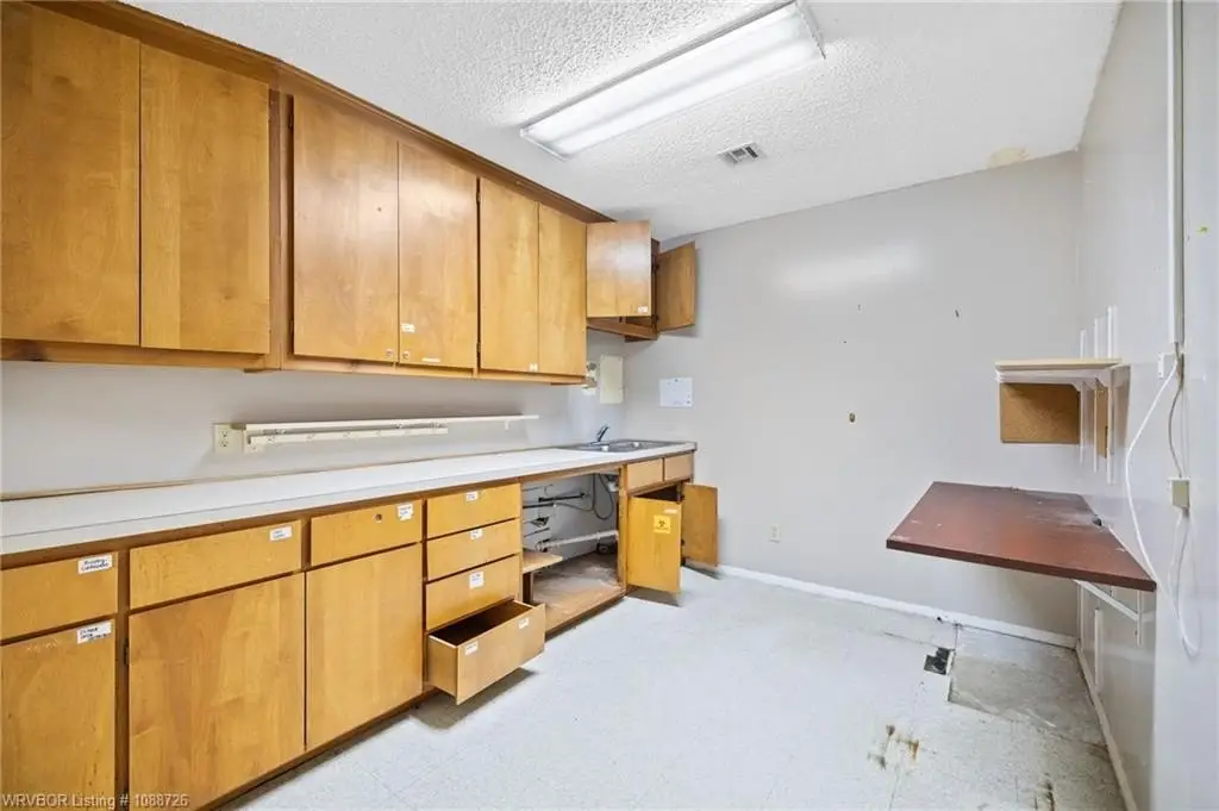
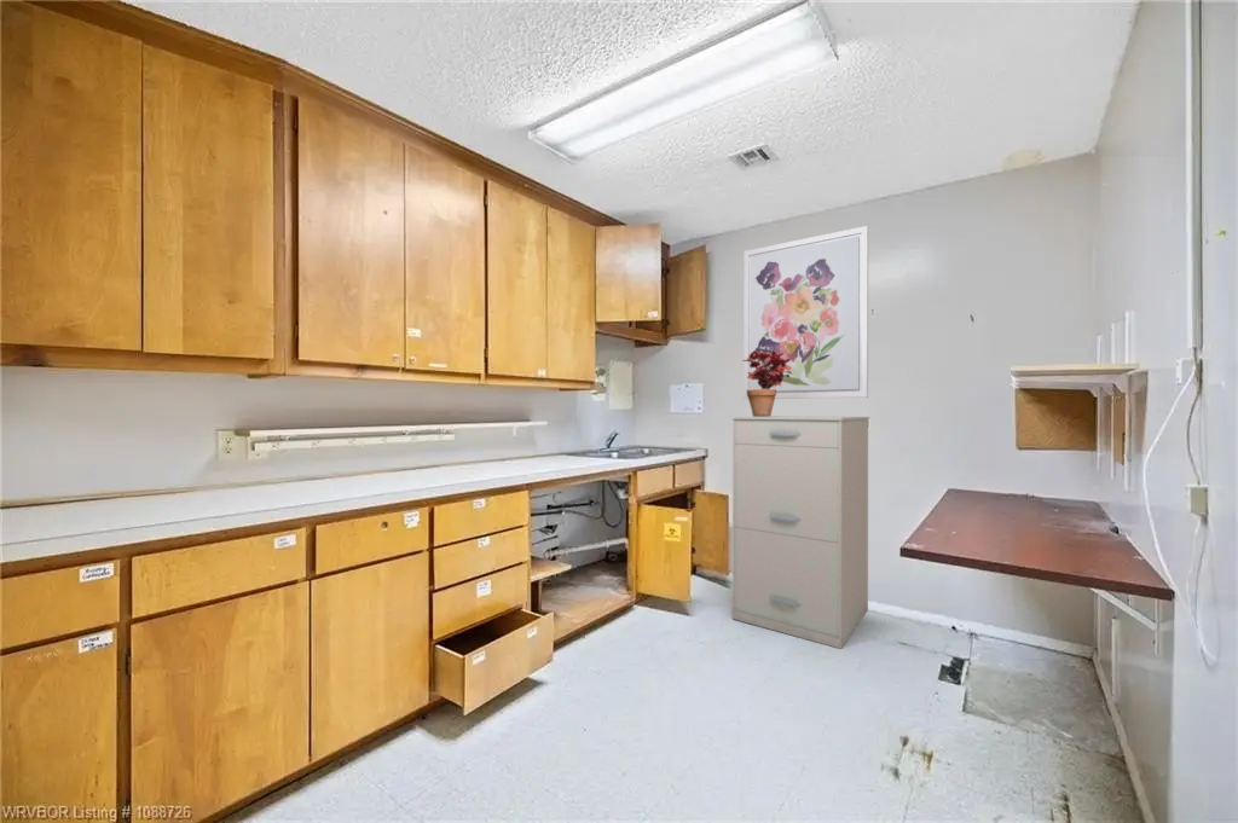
+ potted plant [741,350,792,417]
+ wall art [742,225,869,400]
+ filing cabinet [730,415,870,650]
